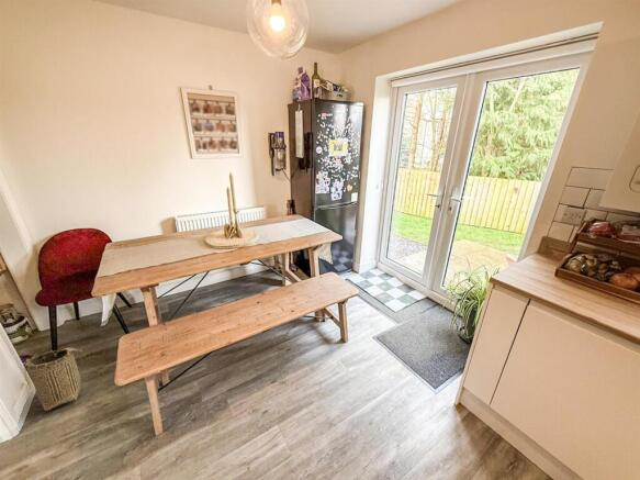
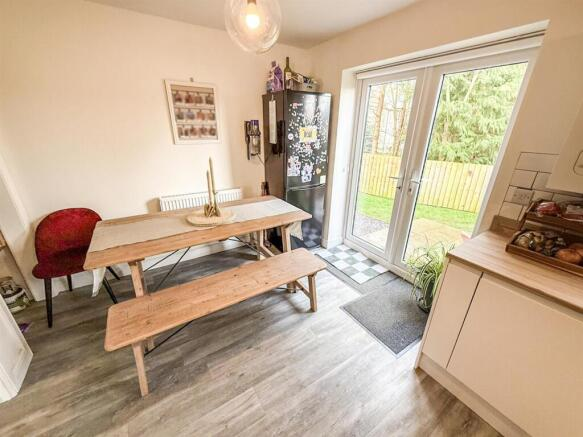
- basket [23,347,88,412]
